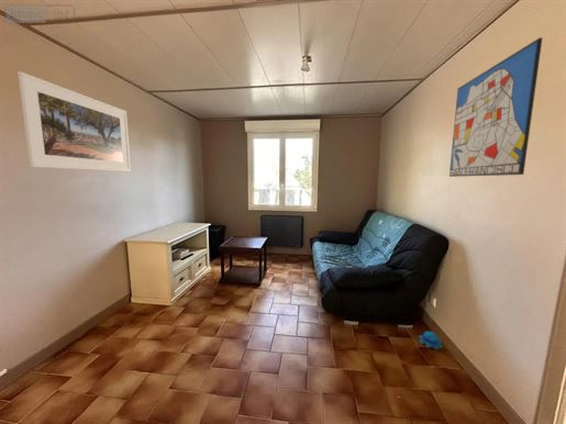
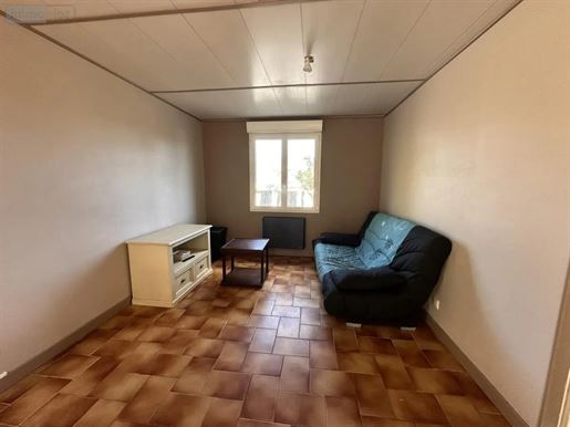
- plush toy [418,331,444,350]
- wall art [448,36,544,178]
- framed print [16,70,132,172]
